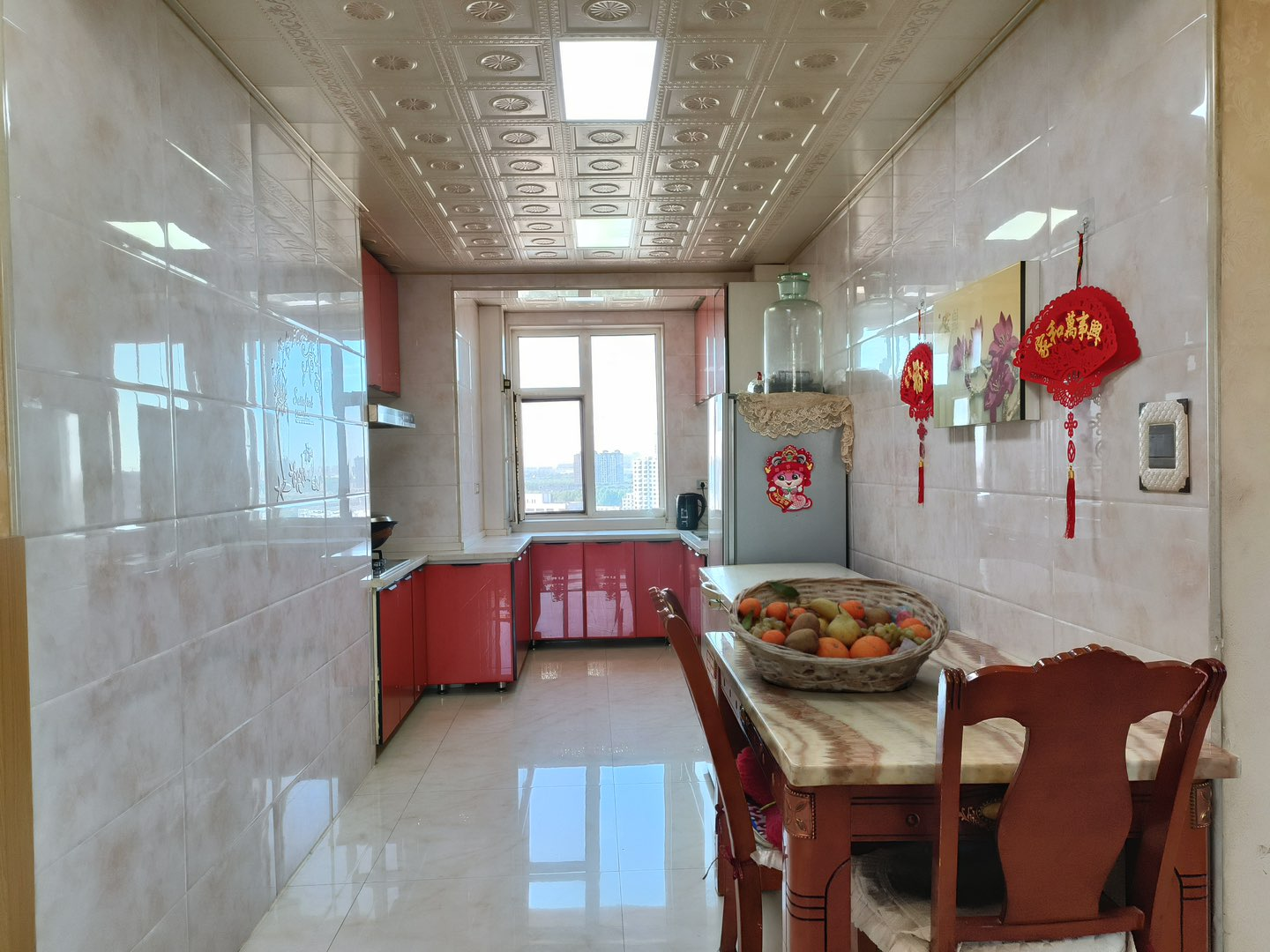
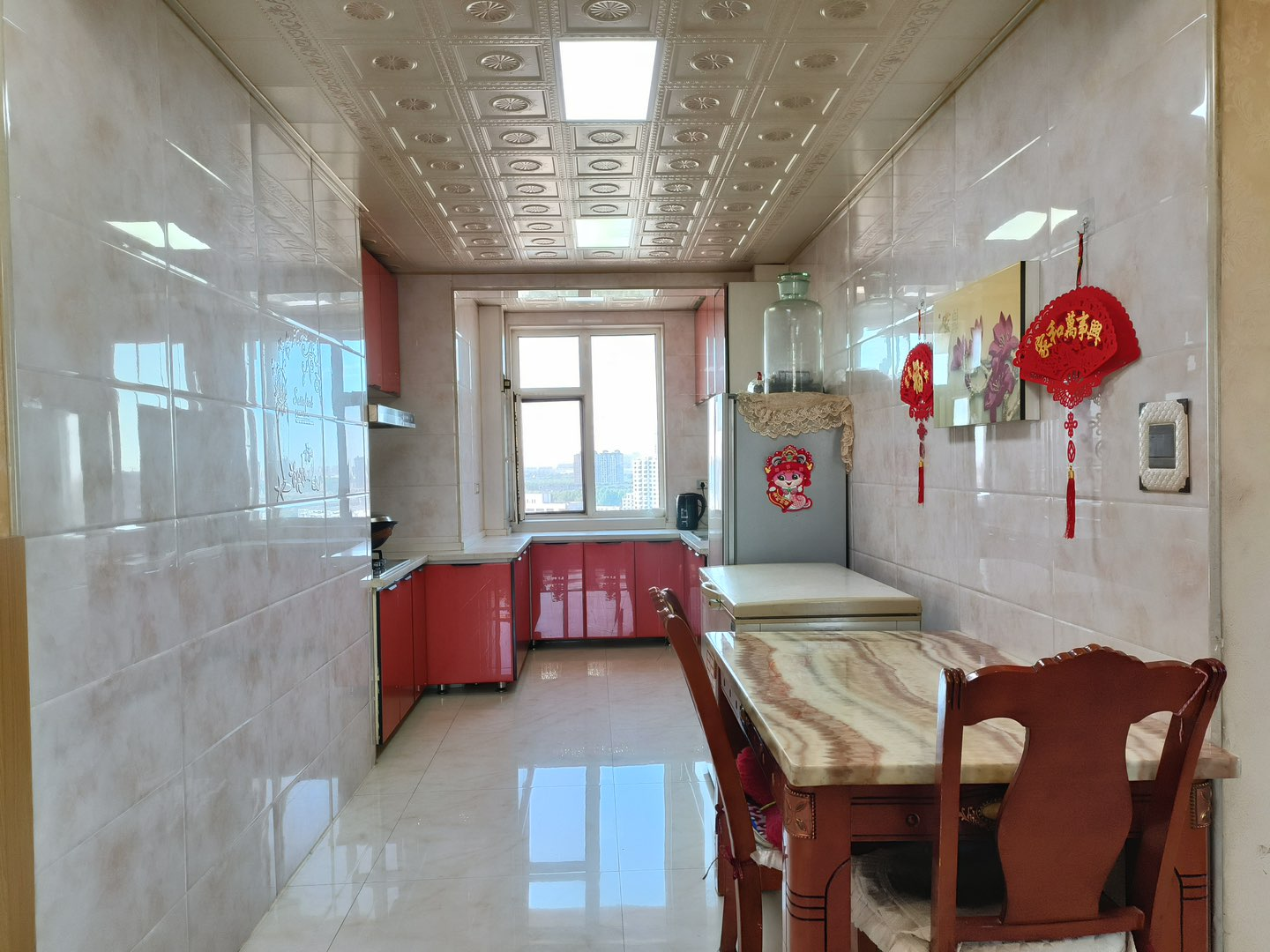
- fruit basket [727,576,950,694]
